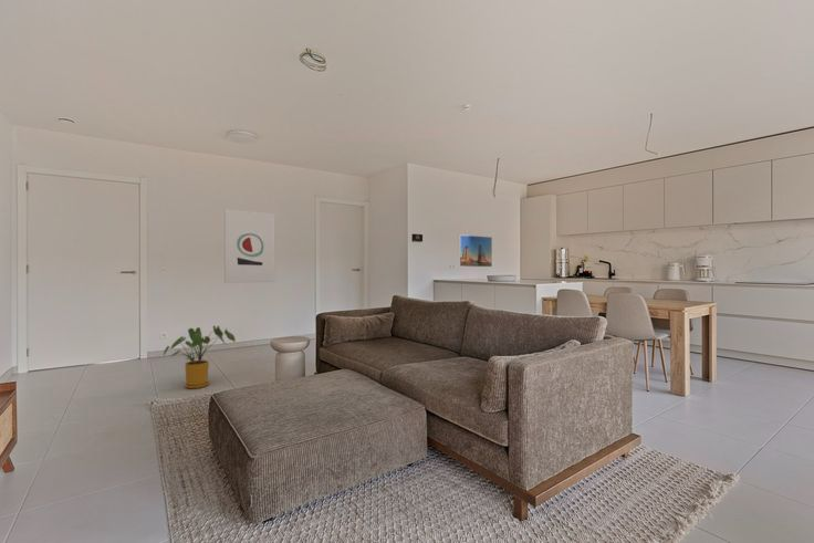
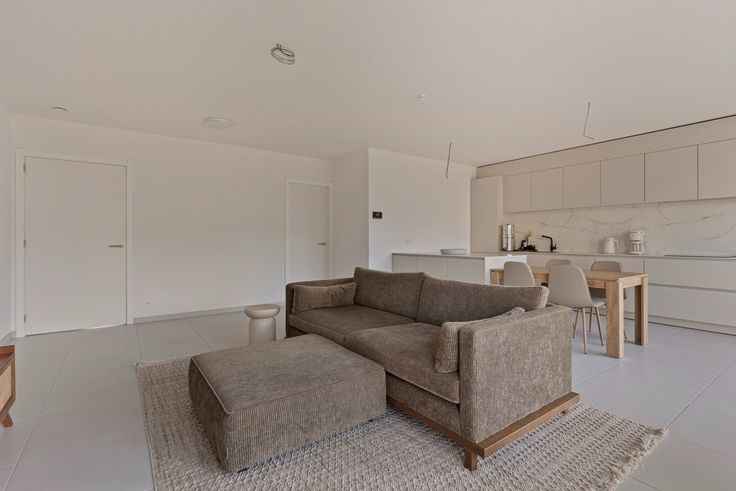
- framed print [458,234,493,268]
- wall art [223,208,275,284]
- house plant [163,325,237,389]
